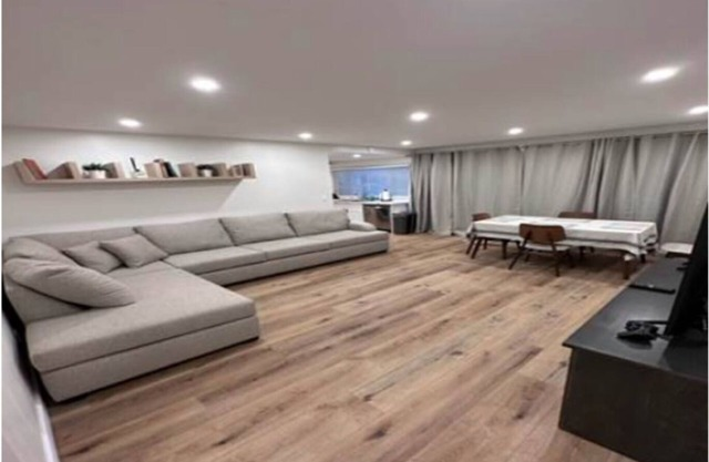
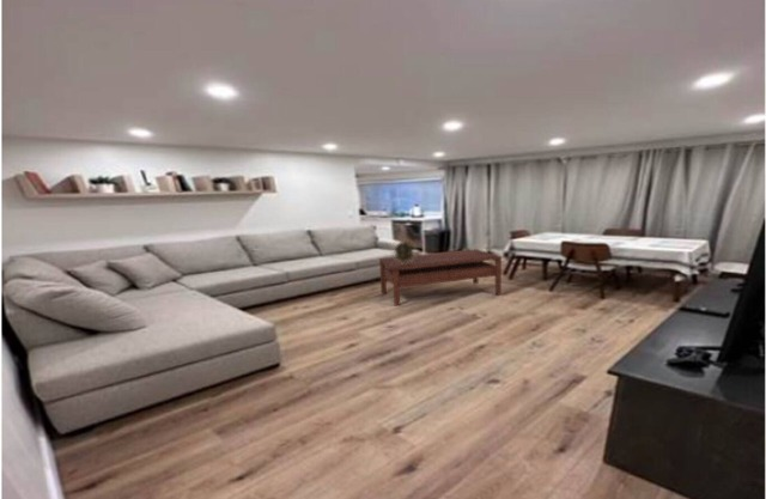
+ coffee table [378,248,503,308]
+ decorative sphere [389,237,419,264]
